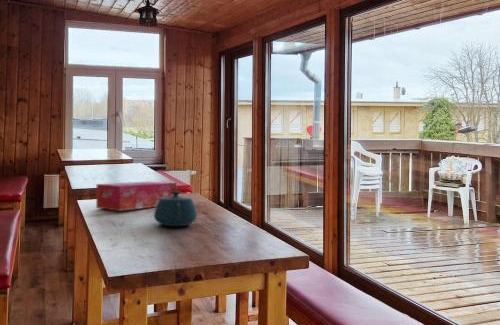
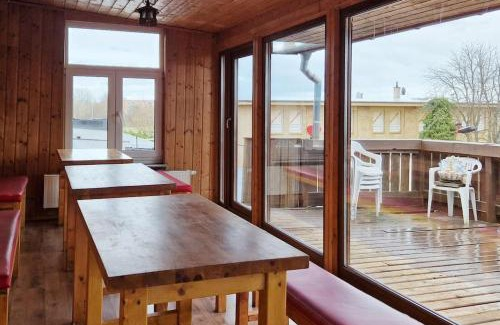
- tissue box [95,181,173,212]
- teapot [153,190,198,227]
